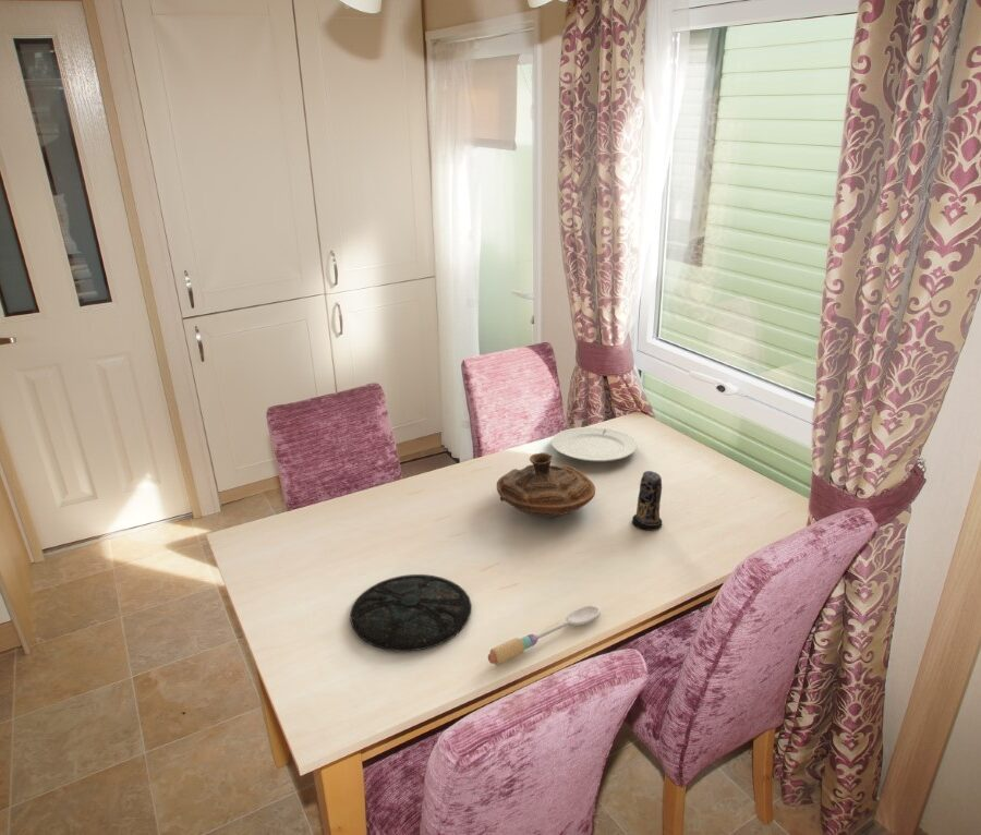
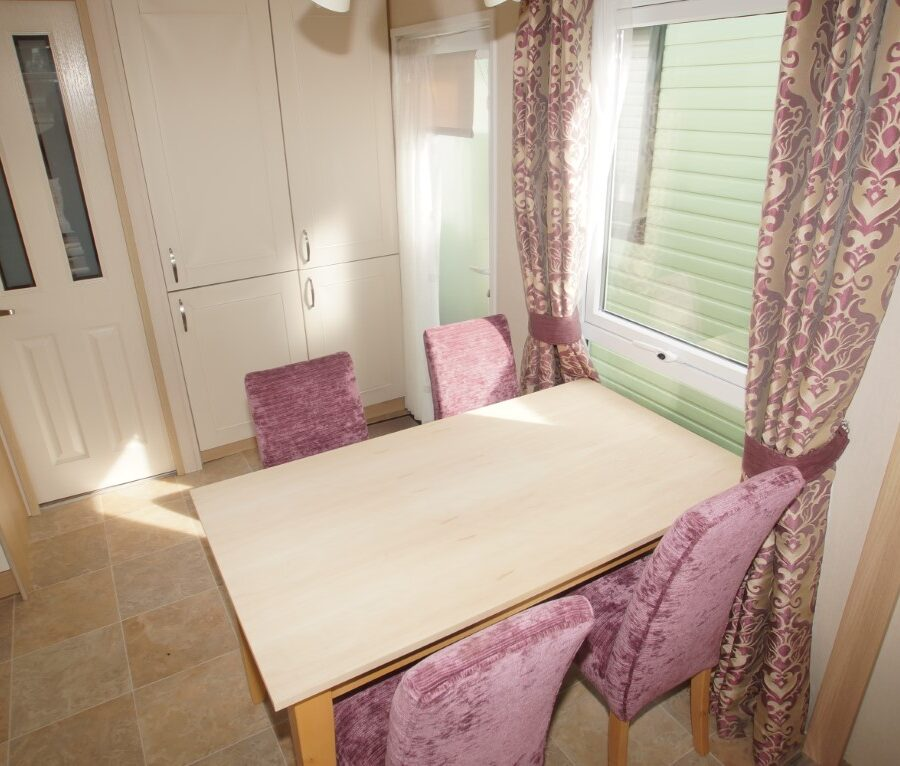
- spoon [487,605,602,666]
- decorative bowl [496,451,596,518]
- chinaware [550,426,638,463]
- plate [349,573,472,652]
- candle [631,470,663,532]
